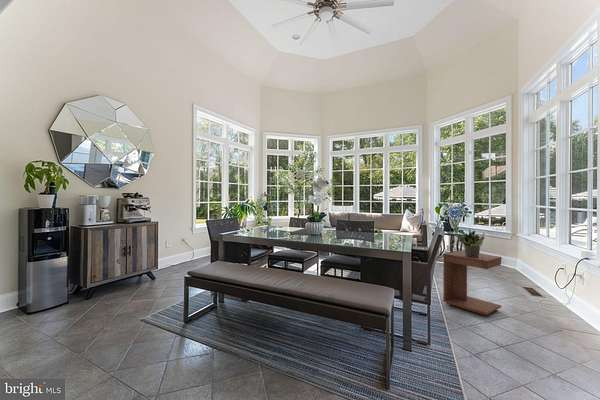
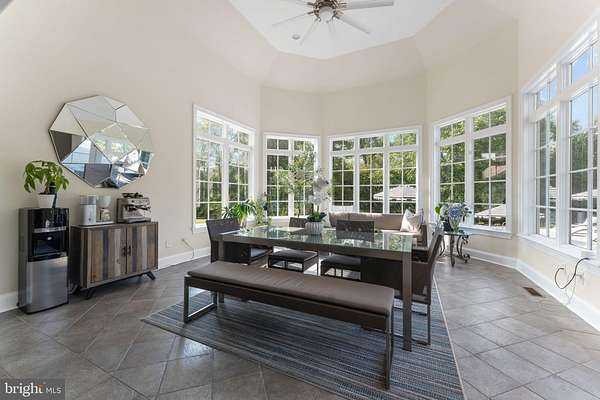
- potted plant [455,228,486,257]
- side table [442,250,503,317]
